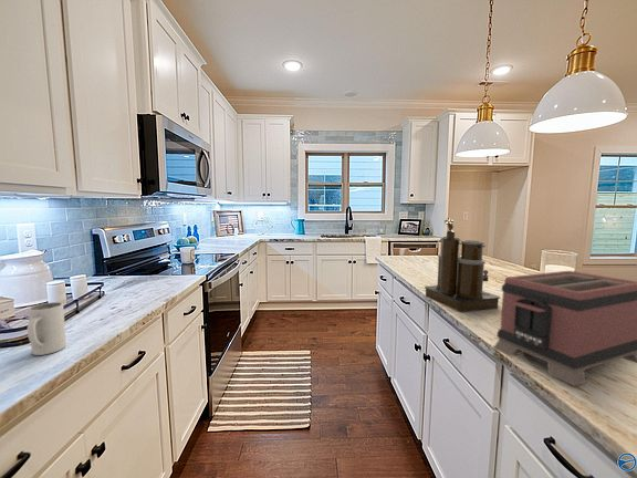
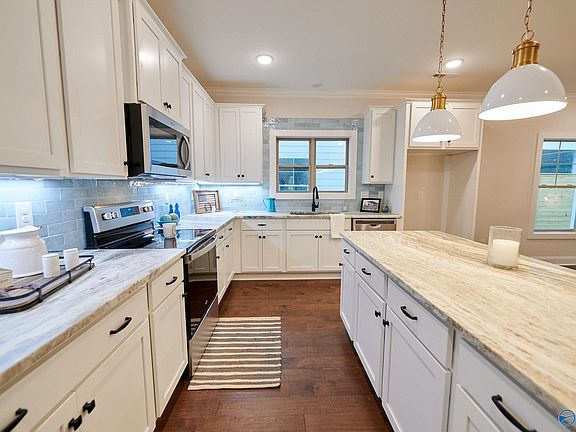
- toaster [493,270,637,387]
- coffee maker [424,217,501,312]
- mug [27,301,67,356]
